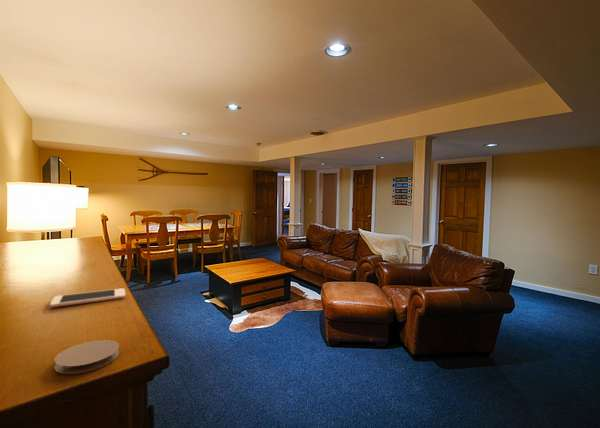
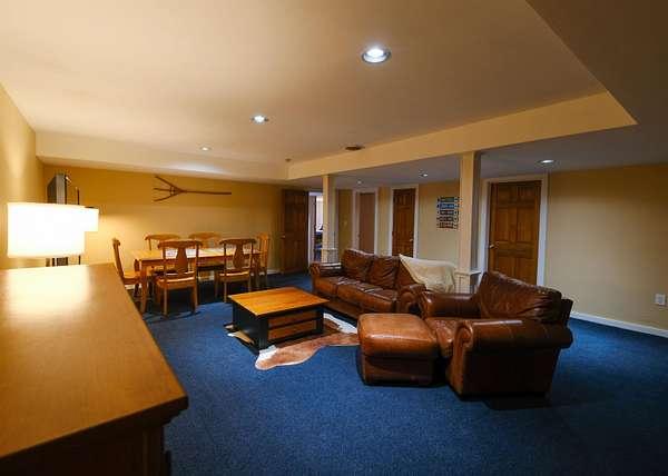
- cell phone [49,287,126,308]
- coaster [53,339,120,375]
